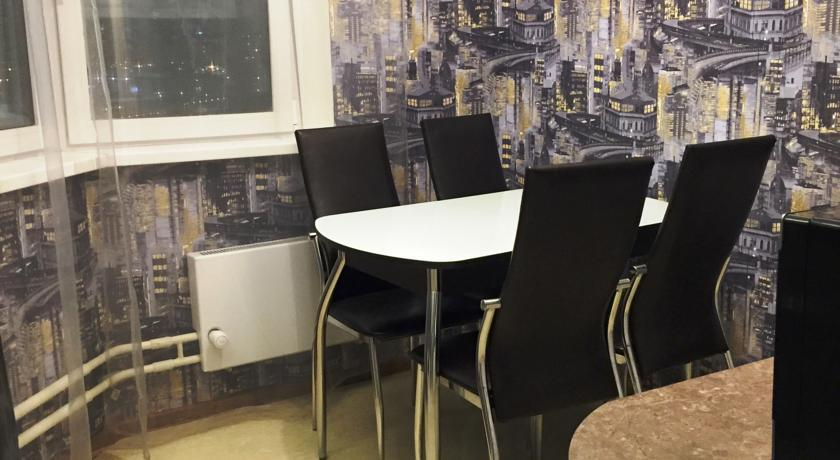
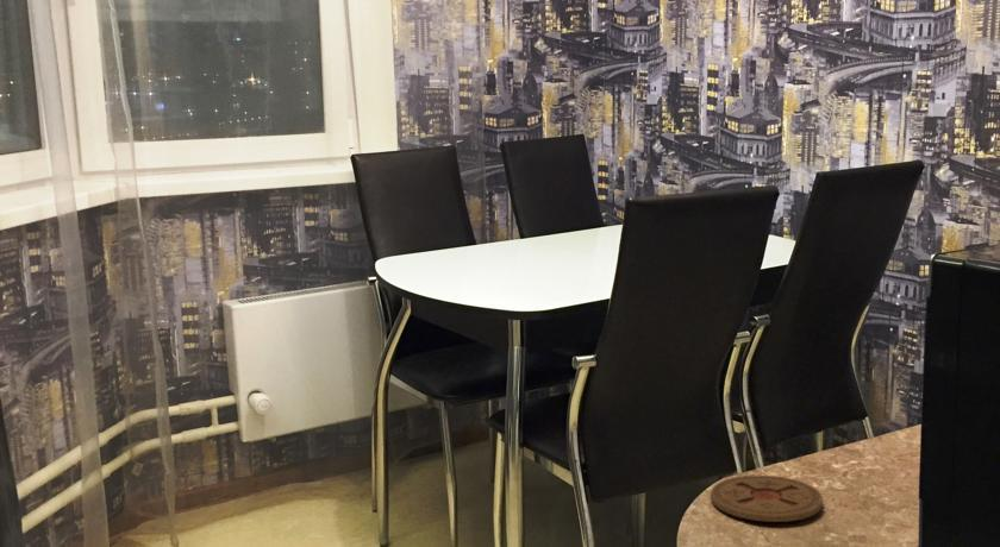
+ coaster [710,474,824,523]
